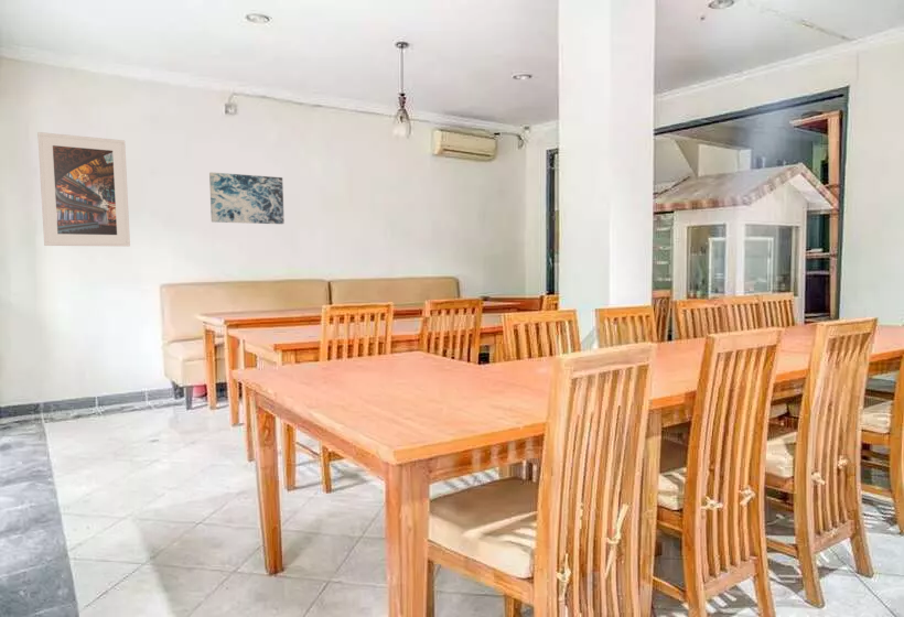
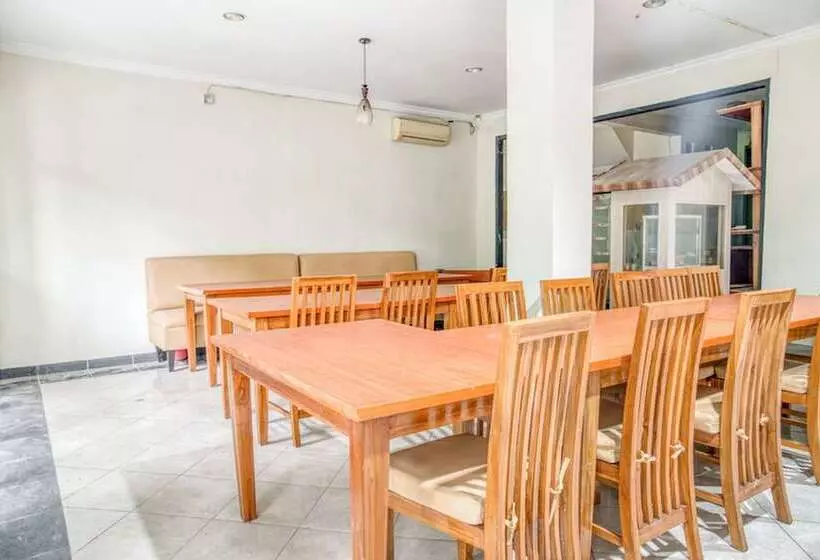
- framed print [36,131,131,247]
- wall art [208,171,286,225]
